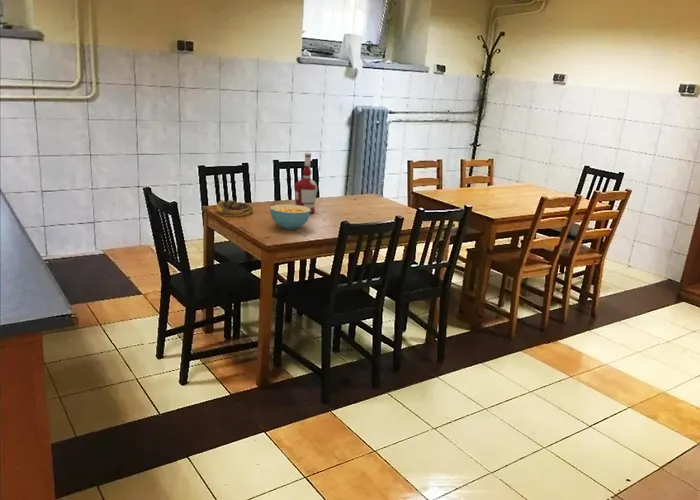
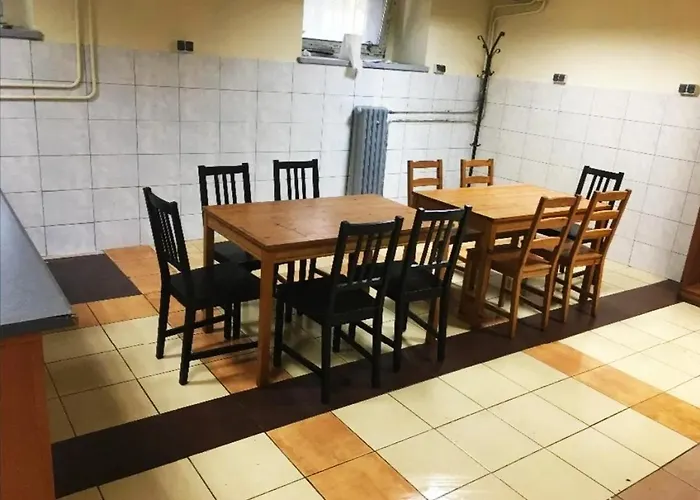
- alcohol [294,152,319,215]
- cereal bowl [269,203,311,231]
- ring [215,199,254,217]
